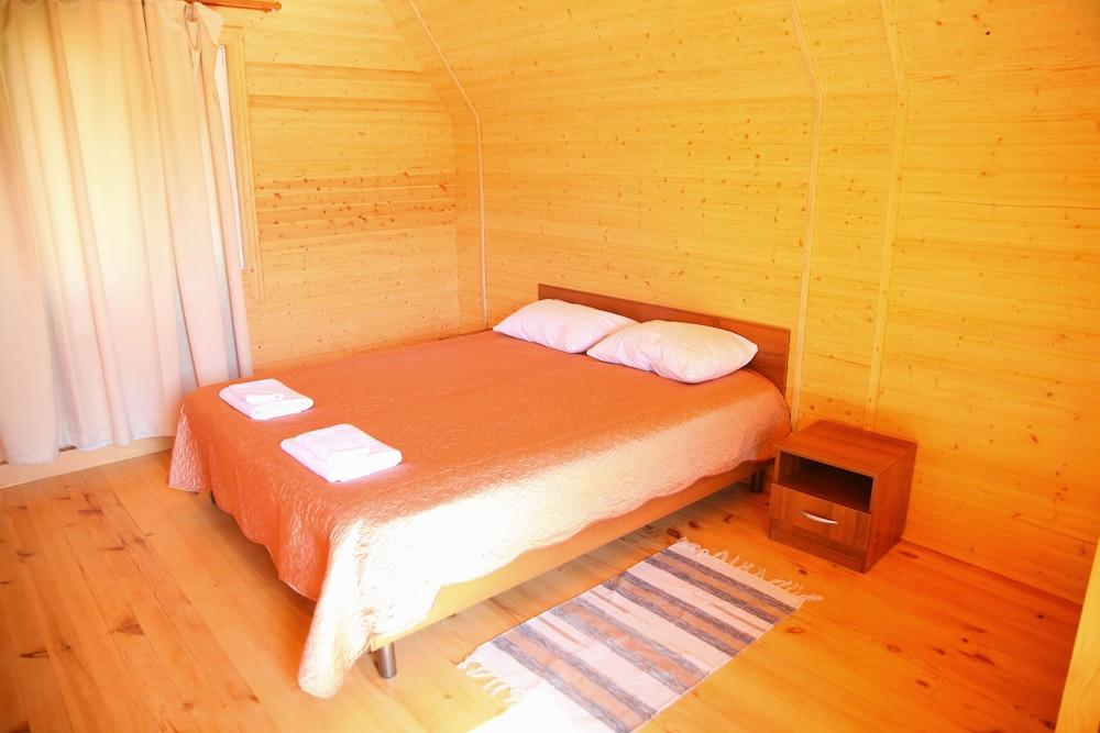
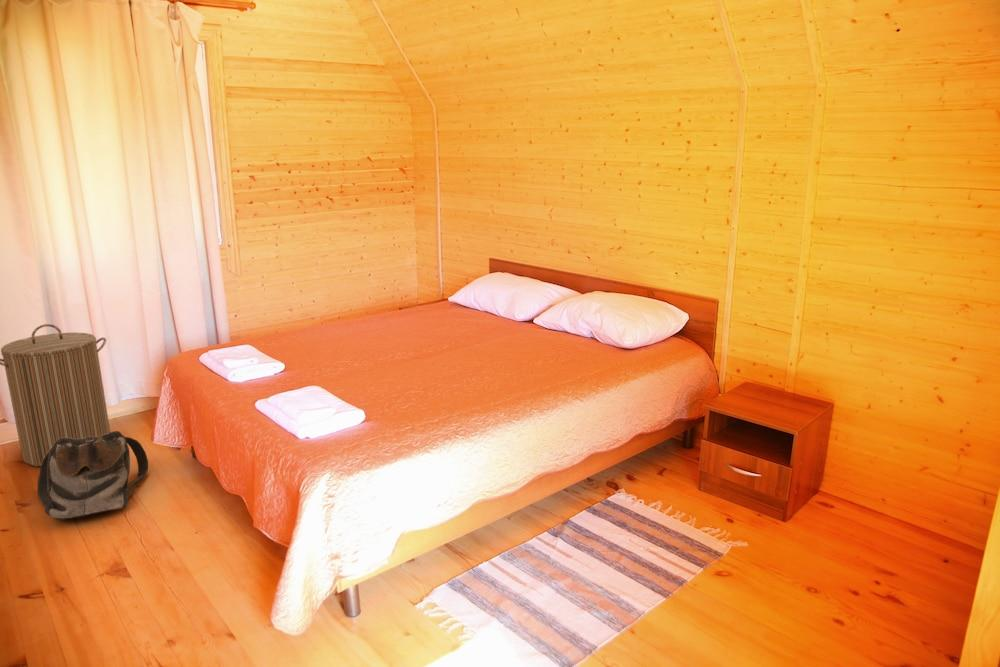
+ backpack [36,430,149,521]
+ laundry hamper [0,323,111,467]
